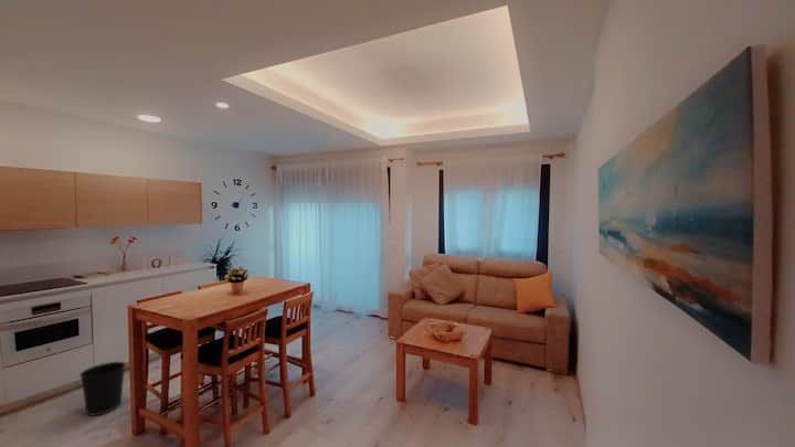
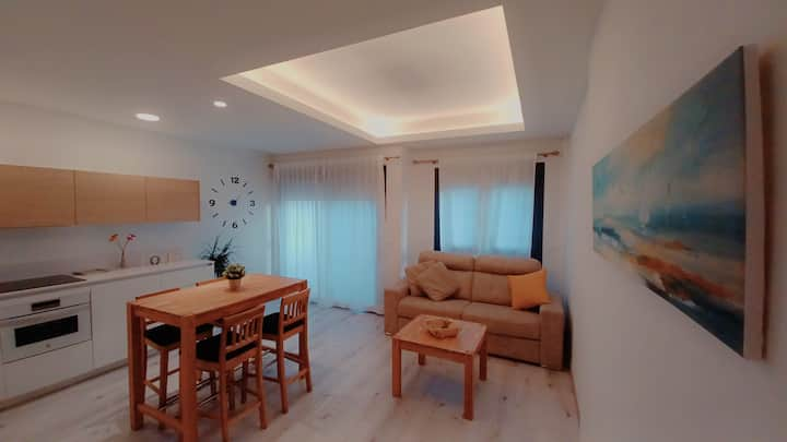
- wastebasket [78,361,127,417]
